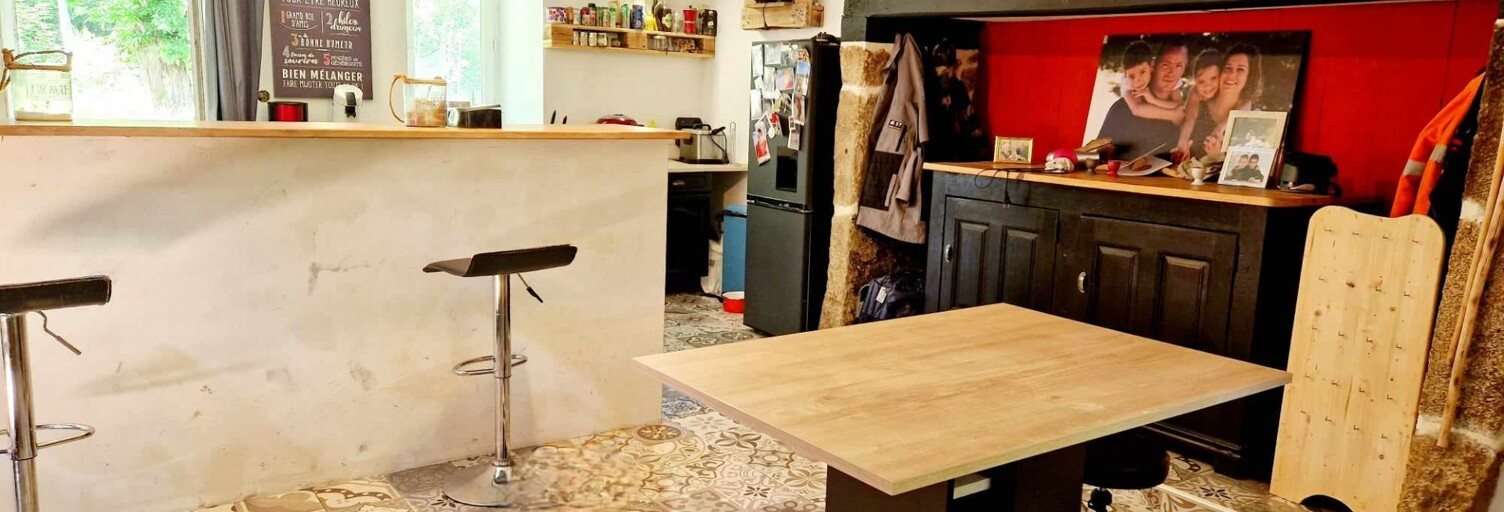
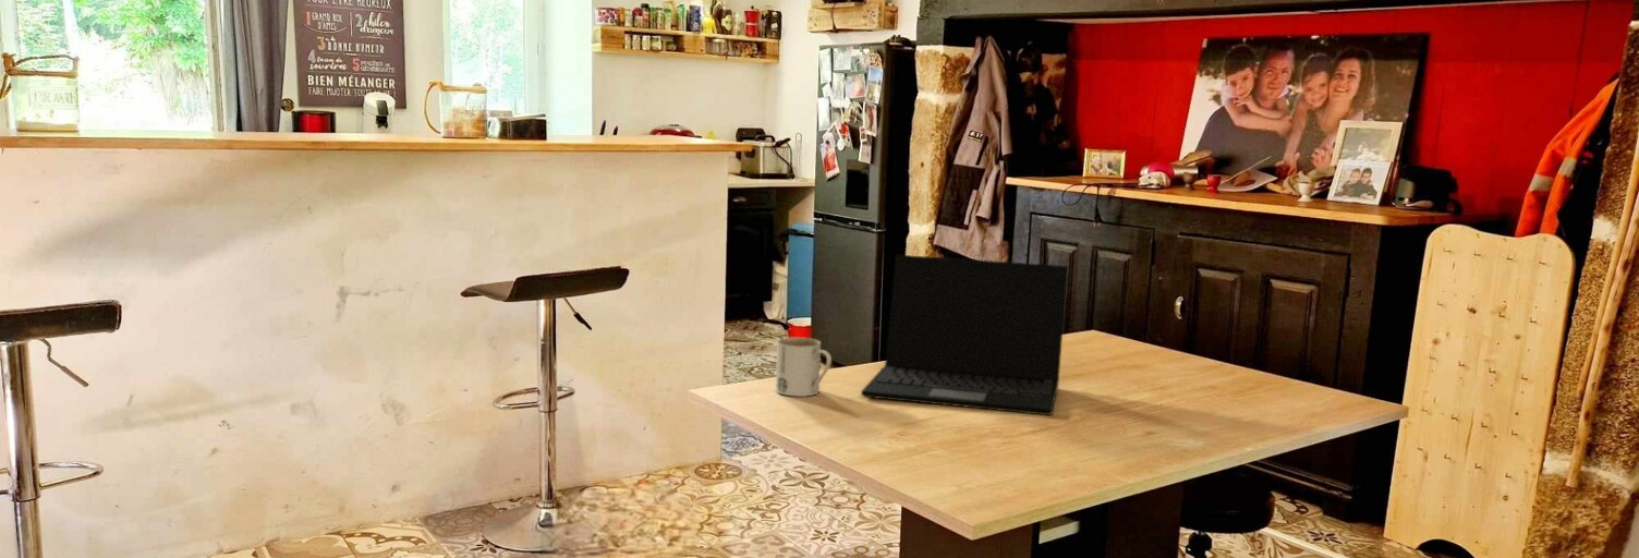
+ mug [775,337,833,398]
+ laptop [860,253,1069,416]
